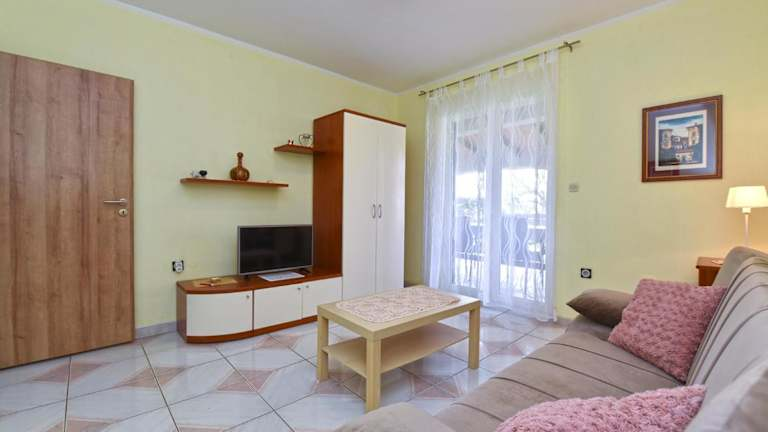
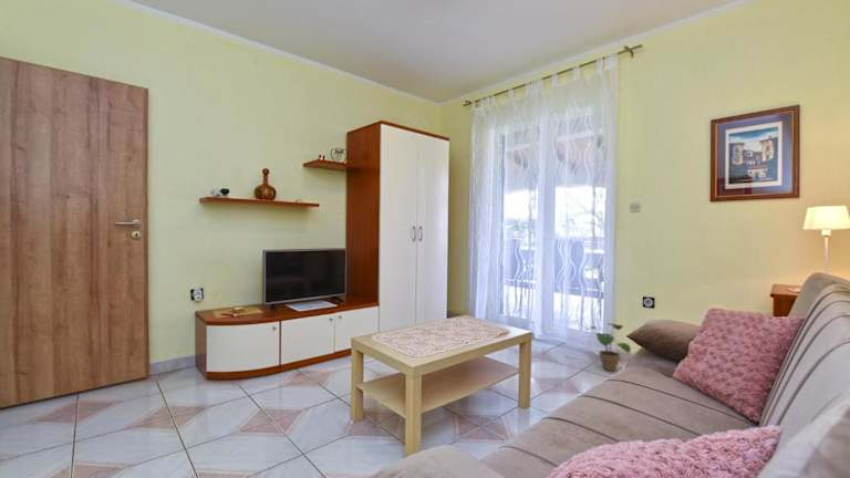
+ potted plant [584,322,632,373]
